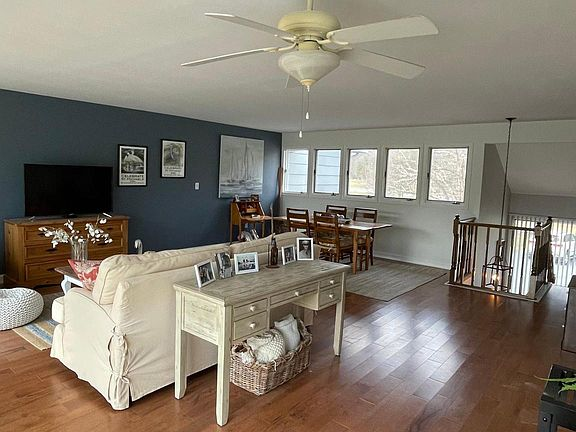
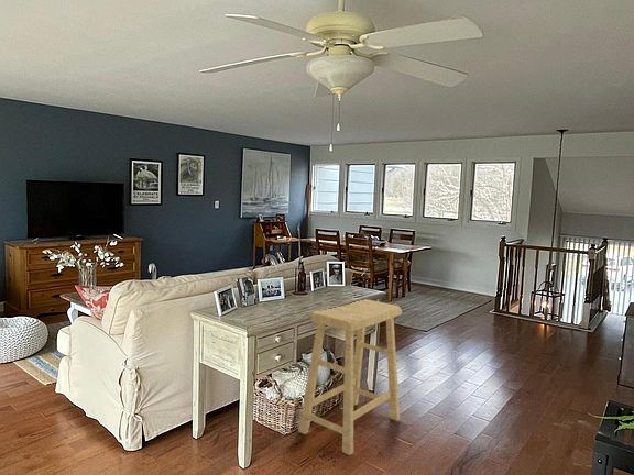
+ stool [297,298,403,456]
